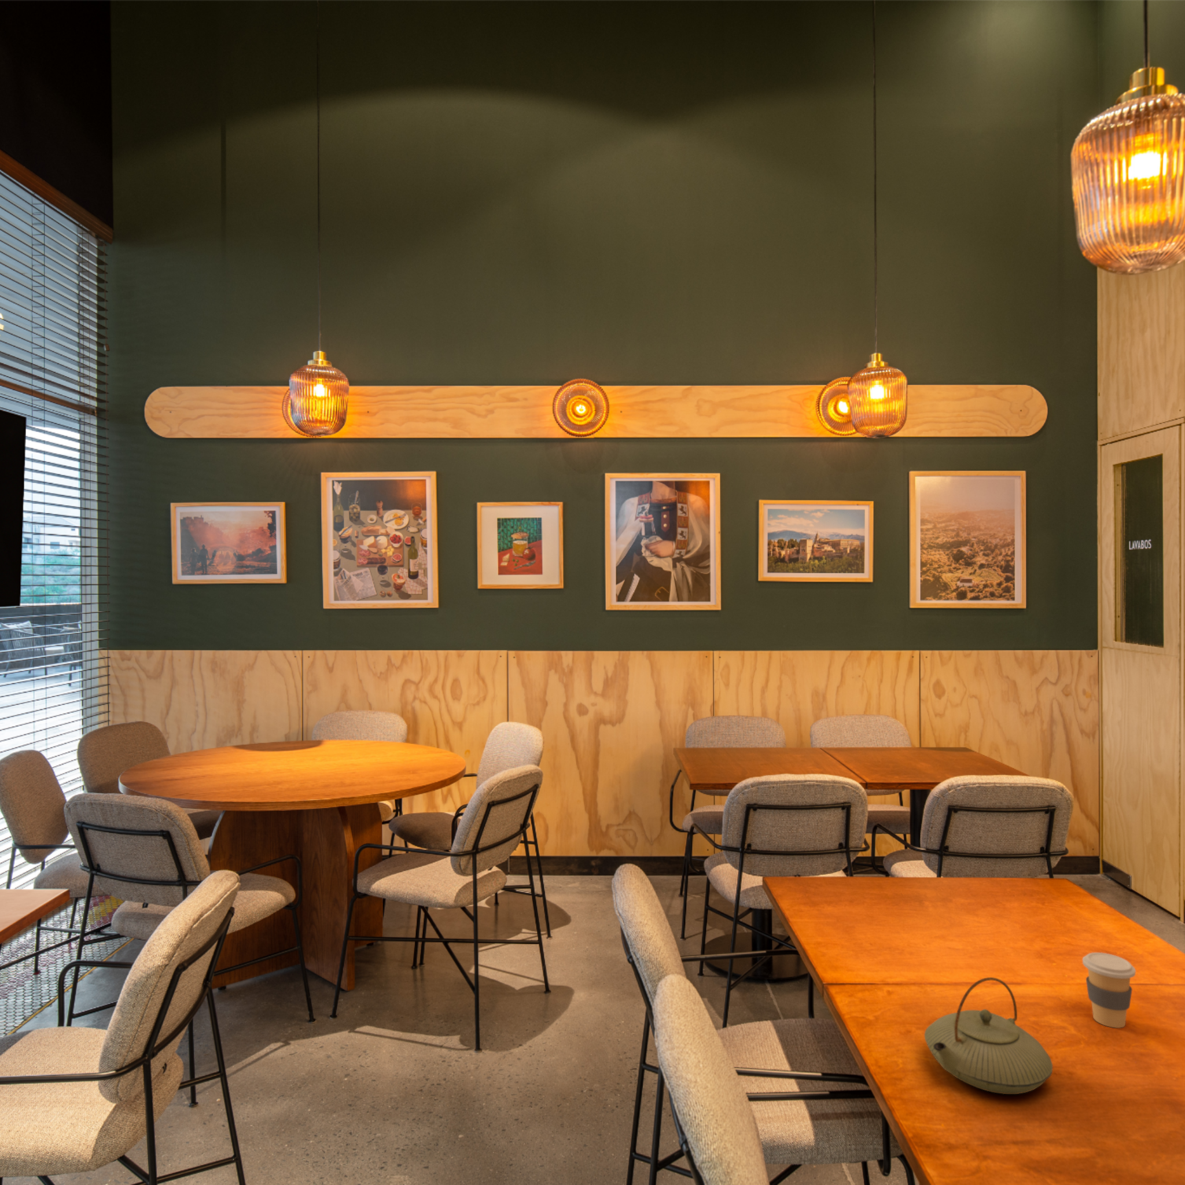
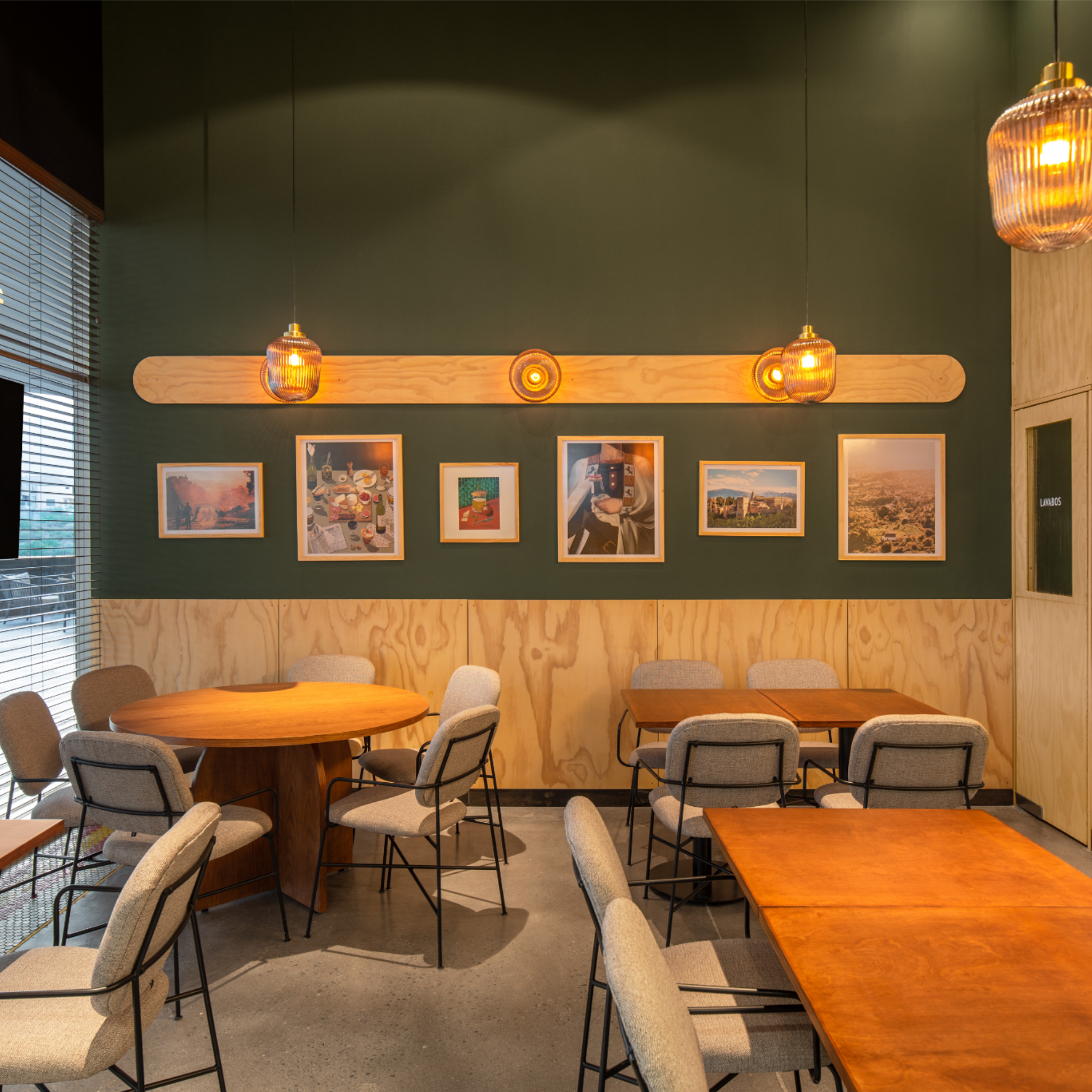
- teapot [925,977,1053,1095]
- coffee cup [1082,952,1136,1029]
